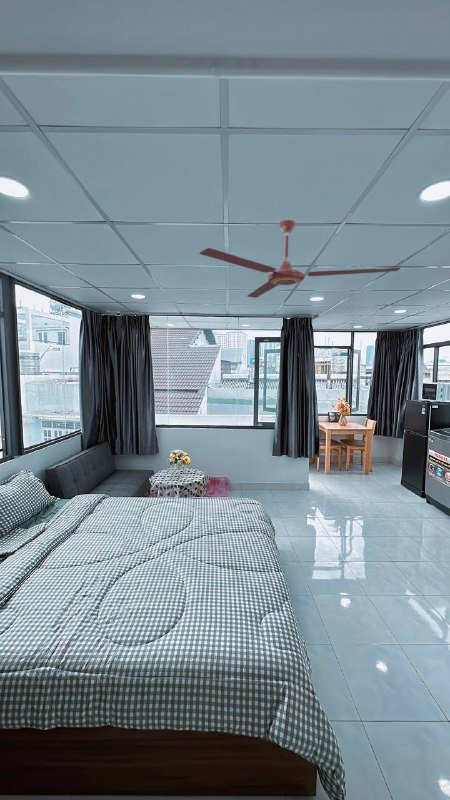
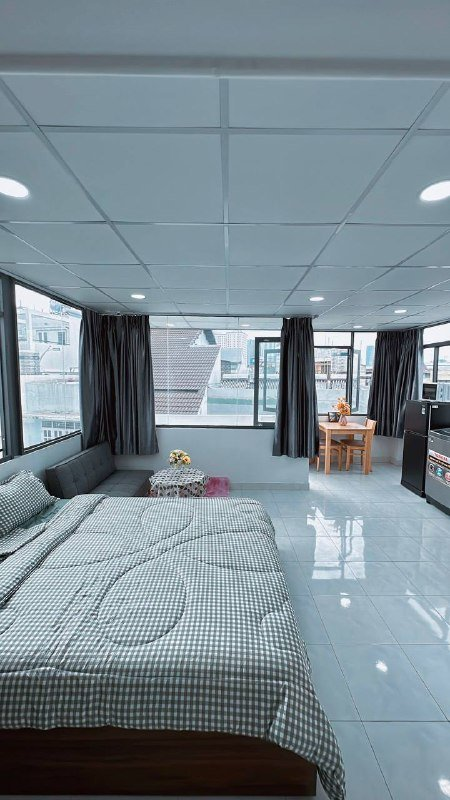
- ceiling fan [198,219,401,299]
